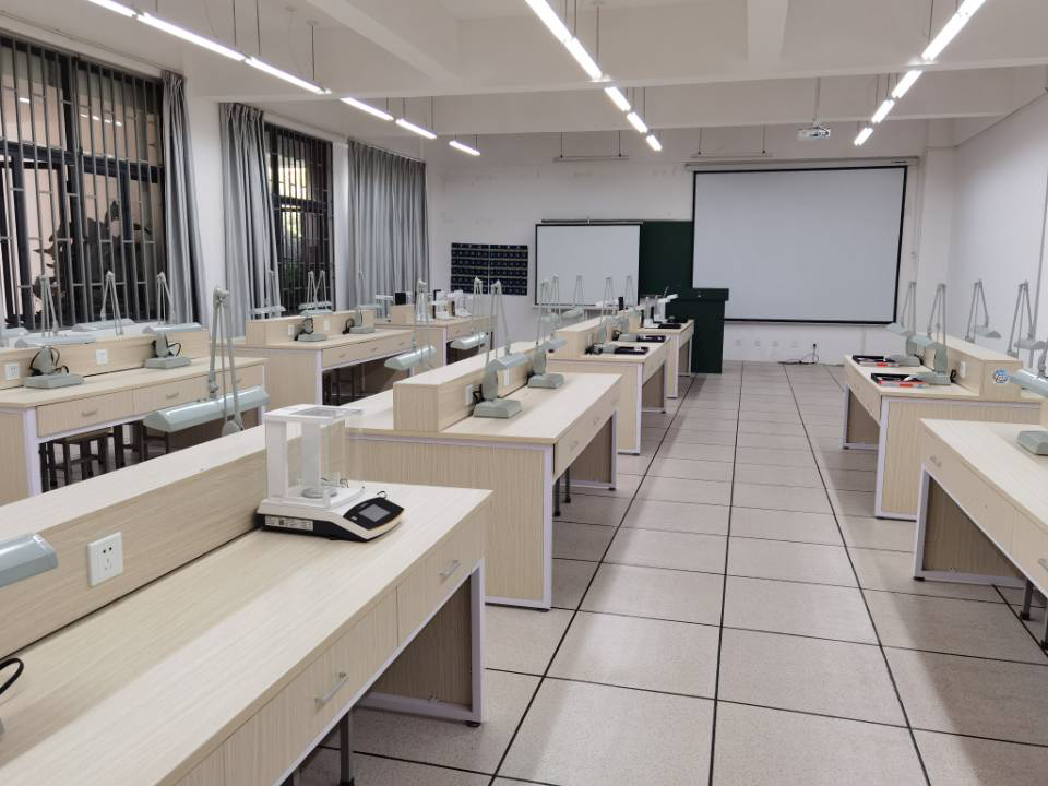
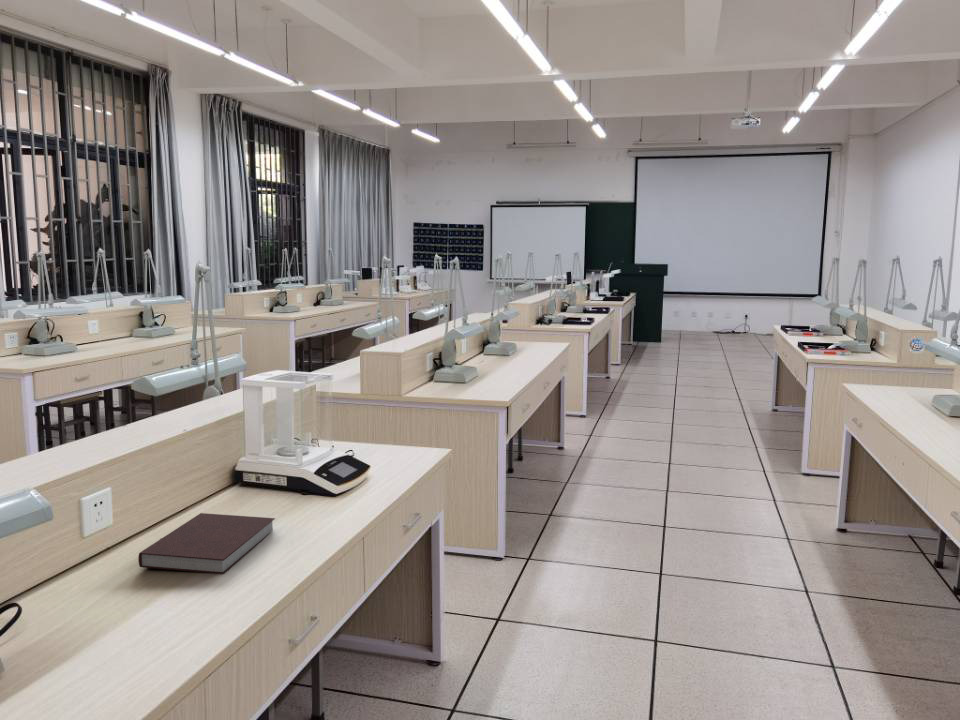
+ notebook [137,512,276,575]
